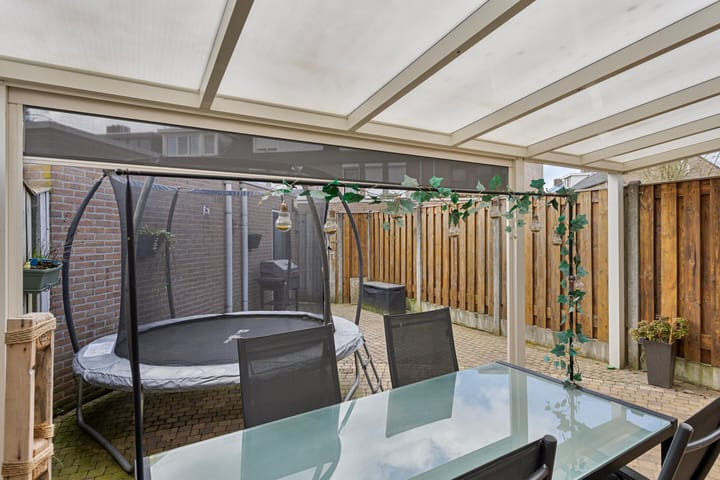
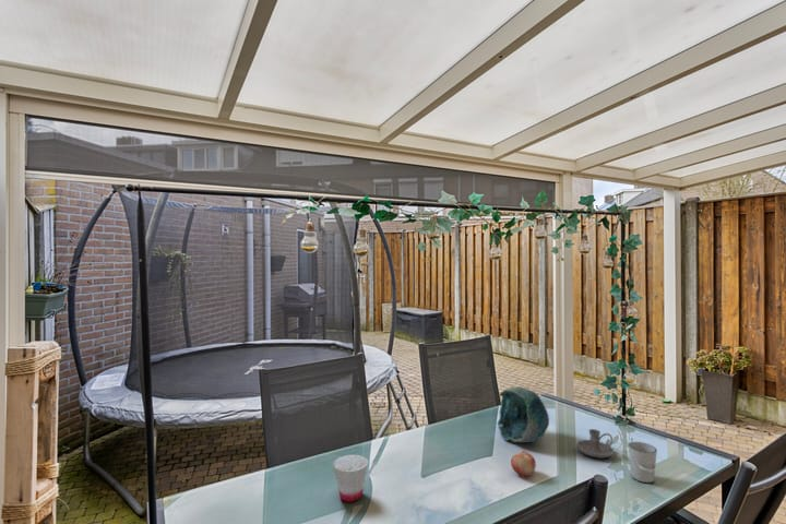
+ fruit [510,450,537,477]
+ cup [628,441,658,484]
+ candle holder [575,428,615,460]
+ cup [332,453,369,503]
+ decorative bowl [497,385,550,443]
